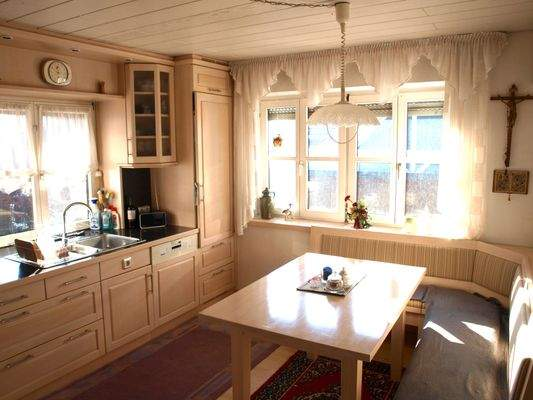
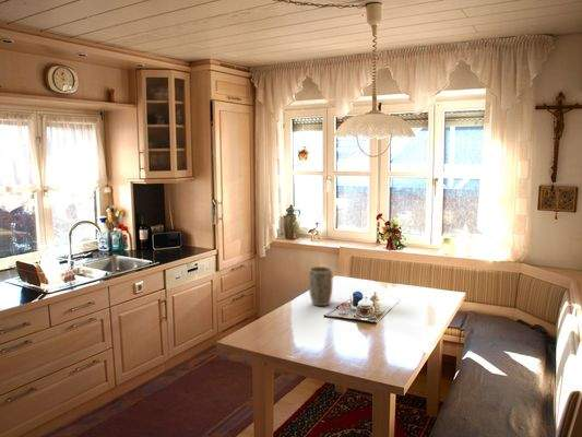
+ plant pot [308,265,333,307]
